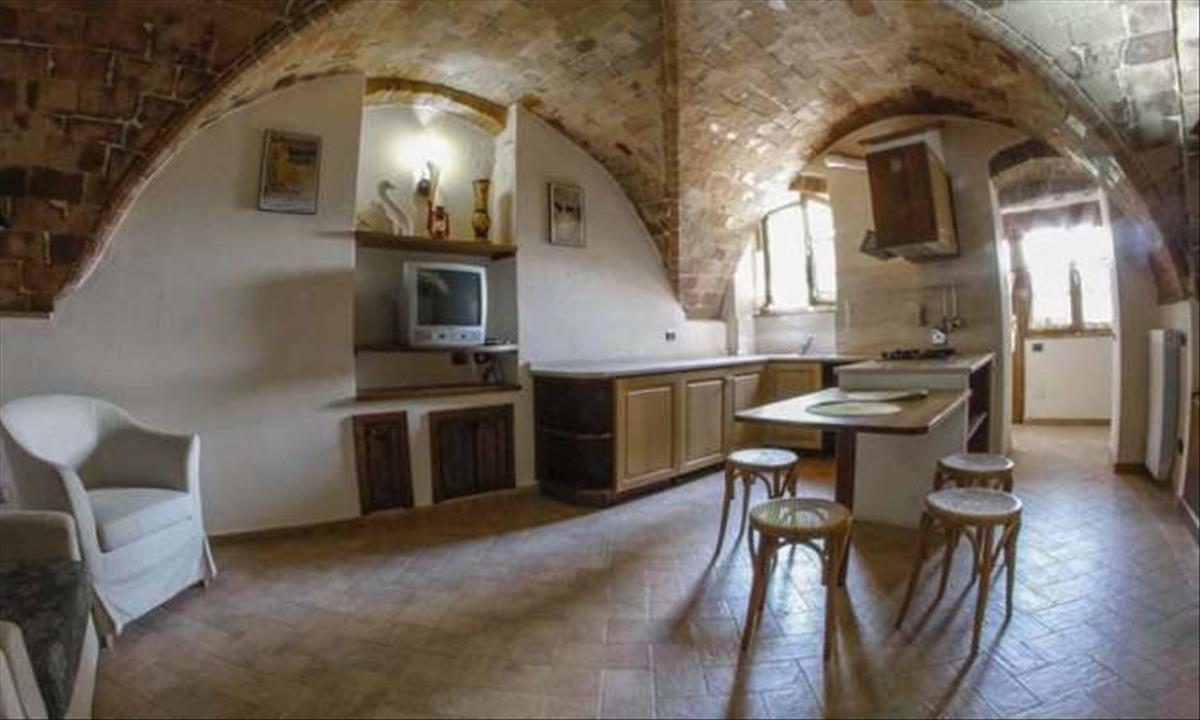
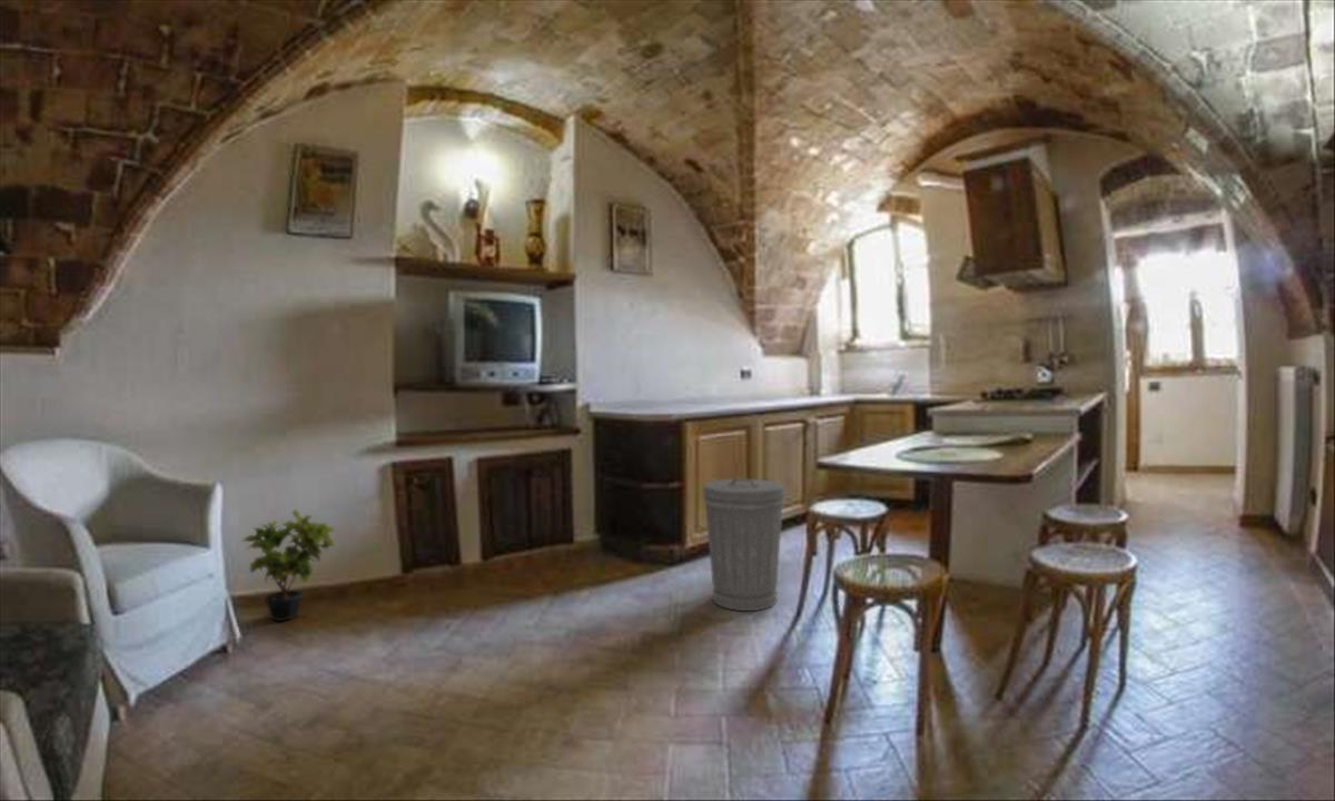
+ potted plant [240,508,336,623]
+ trash can [701,477,787,612]
